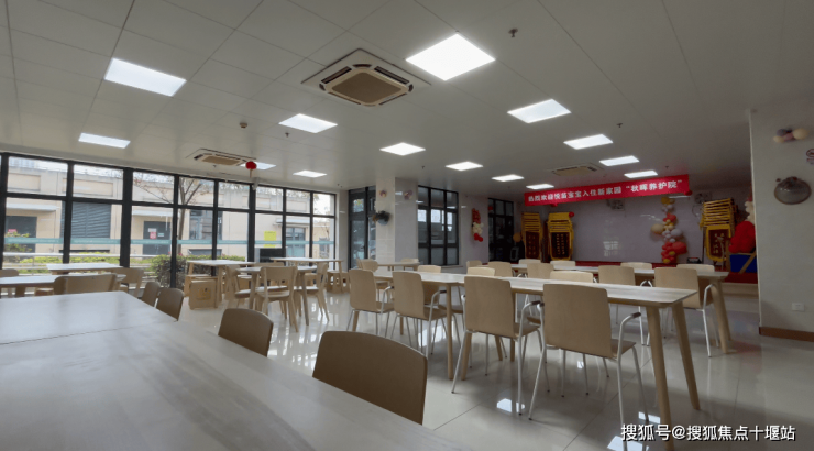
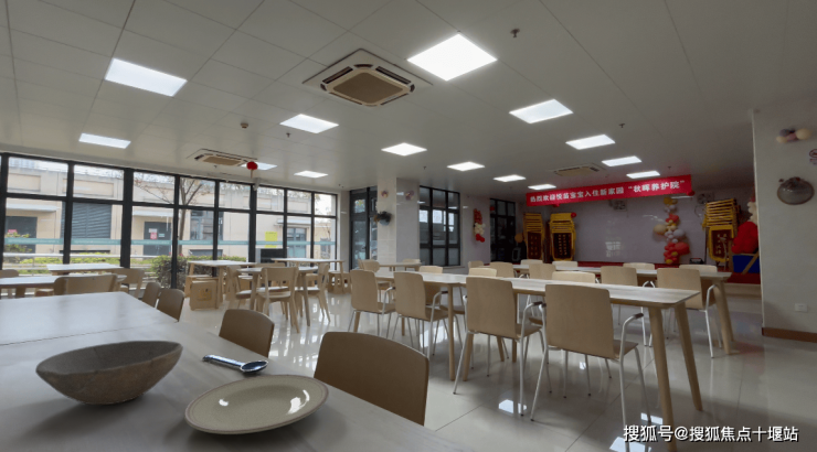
+ plate [183,374,330,435]
+ spoon [201,354,269,375]
+ bowl [34,340,184,406]
